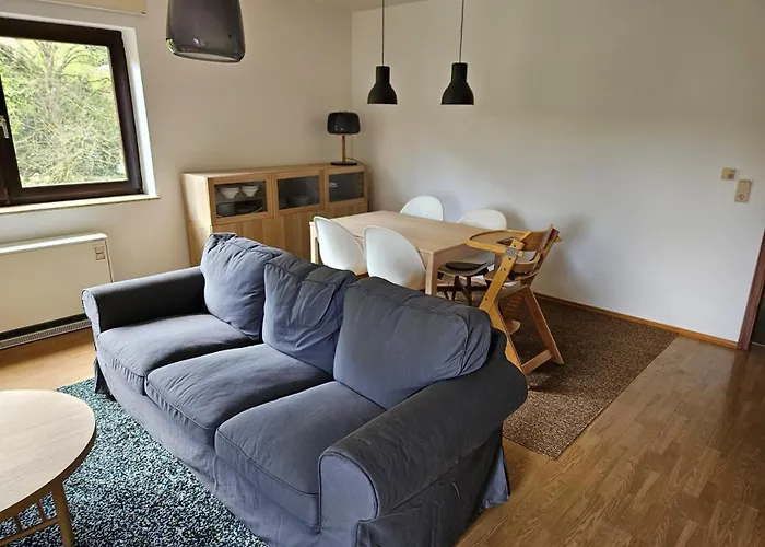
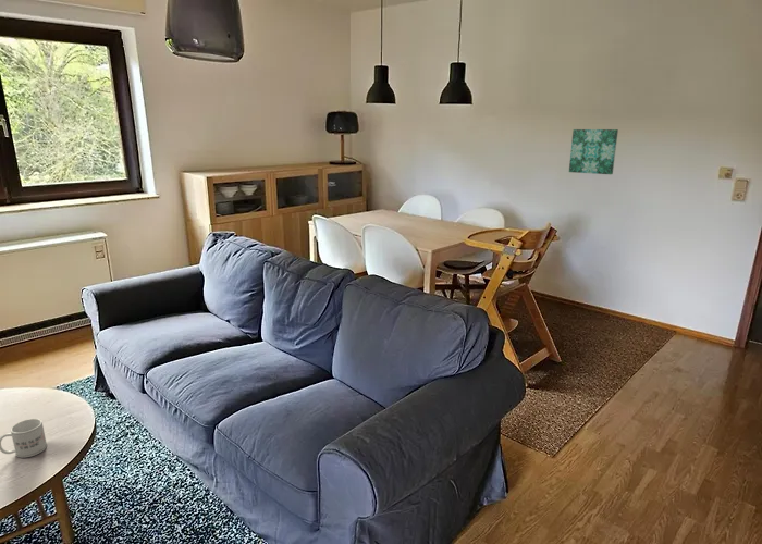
+ mug [0,418,48,459]
+ wall art [568,128,619,175]
